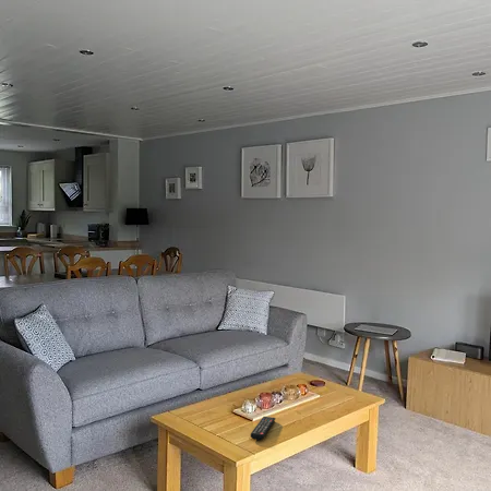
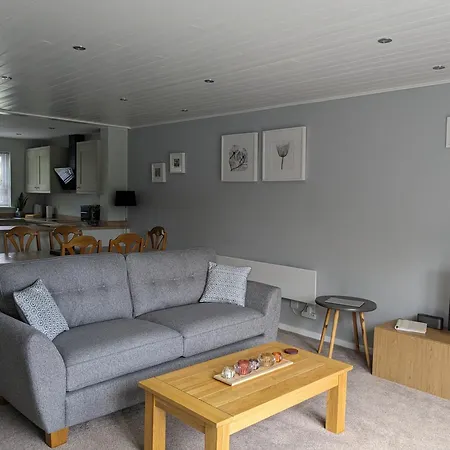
- remote control [250,416,277,441]
